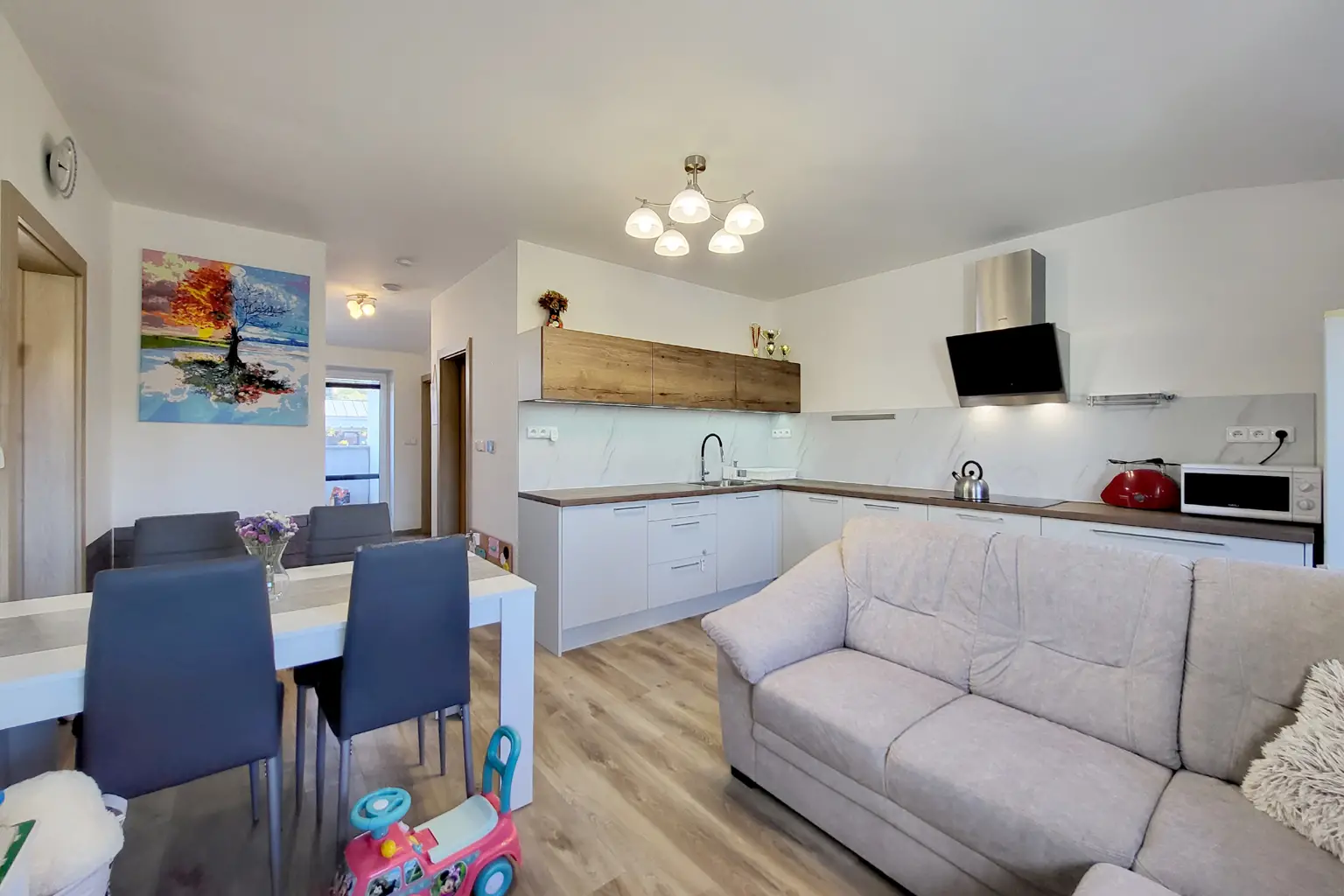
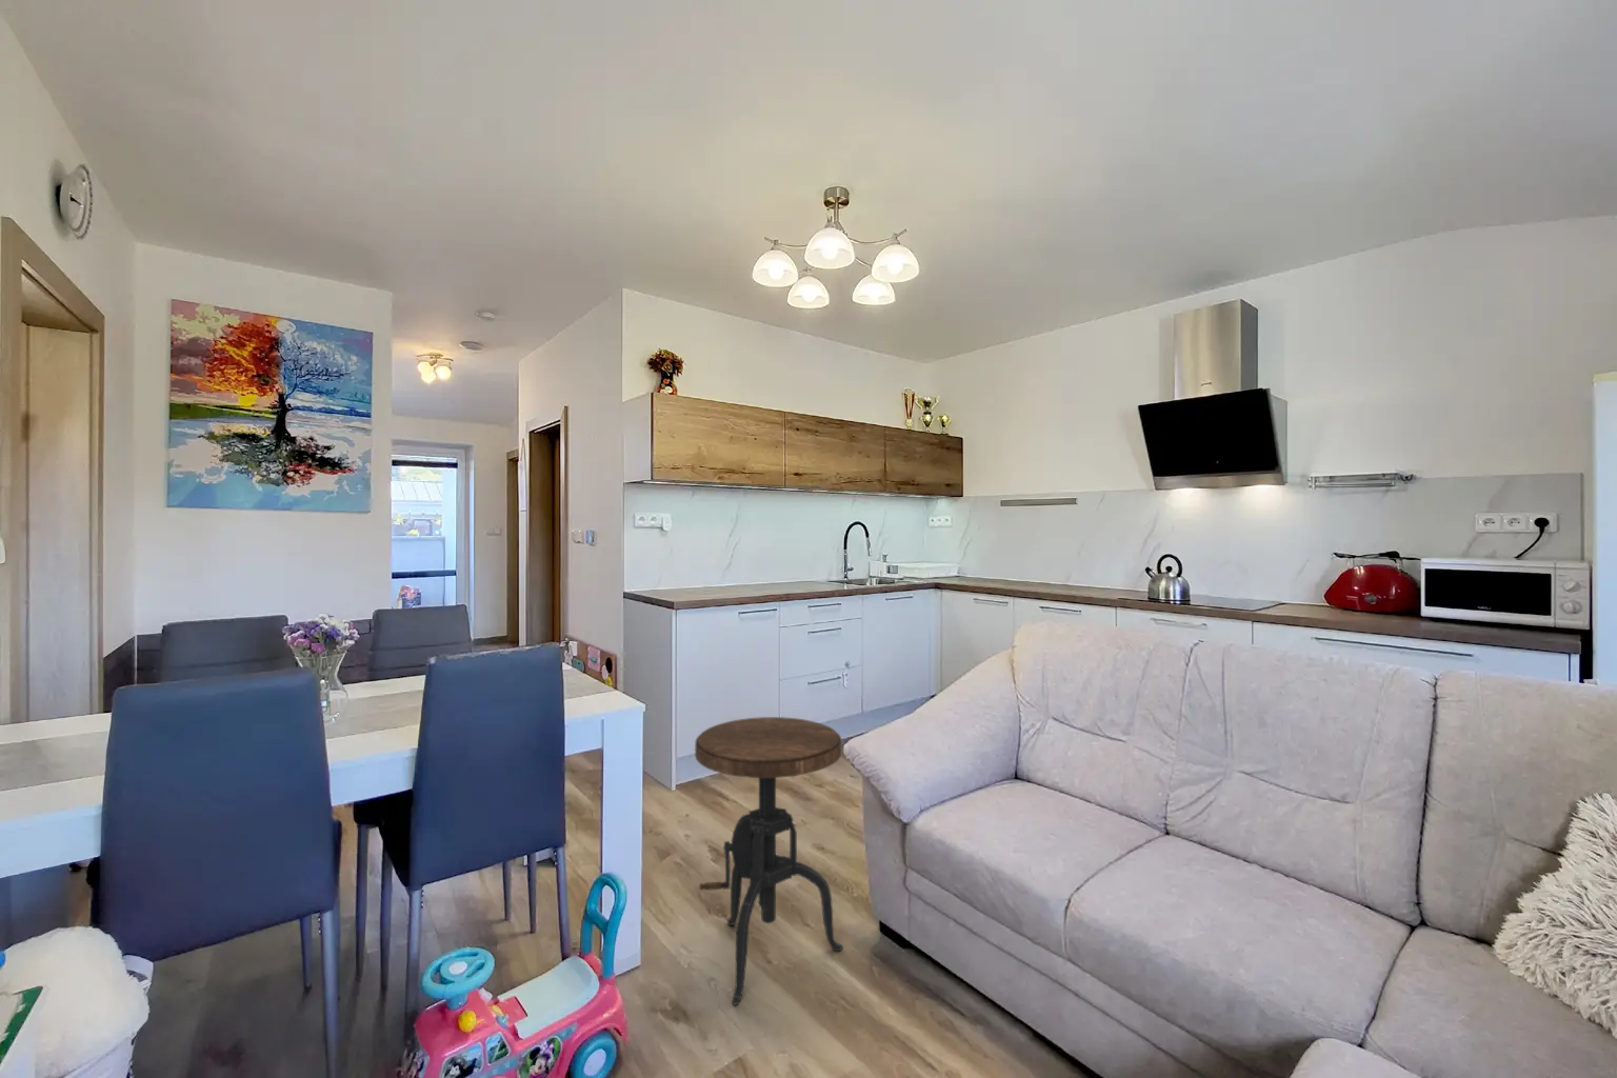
+ side table [694,716,845,1007]
